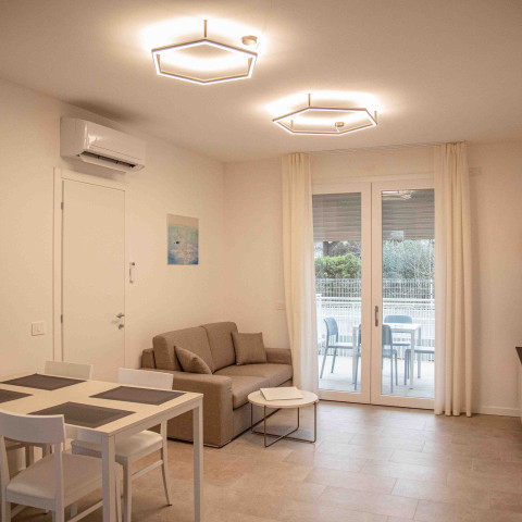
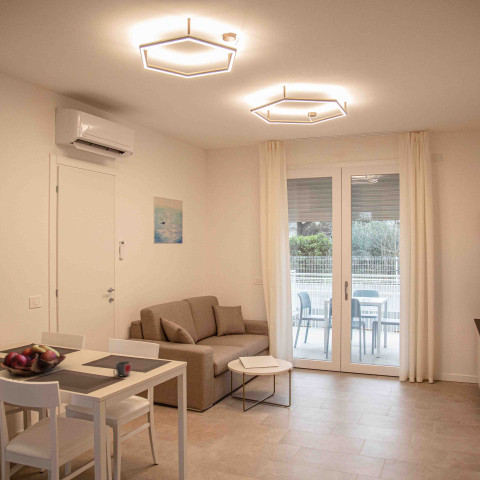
+ fruit basket [0,344,67,377]
+ mug [112,360,132,378]
